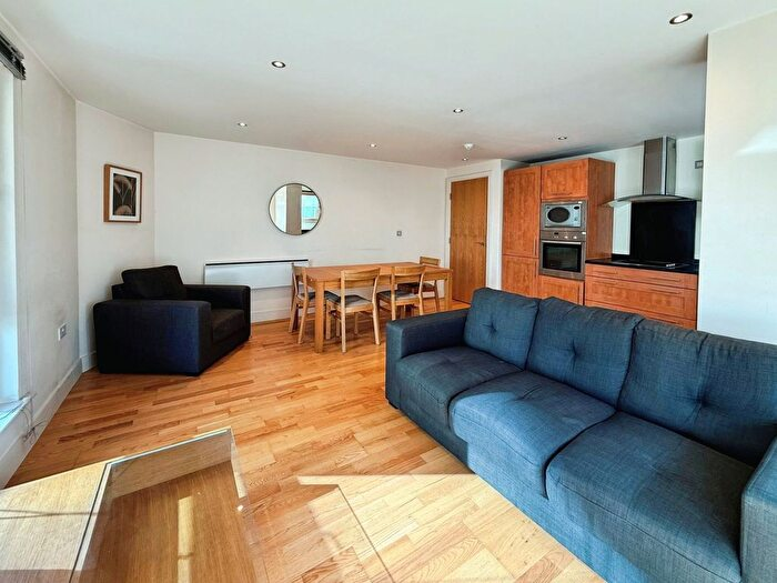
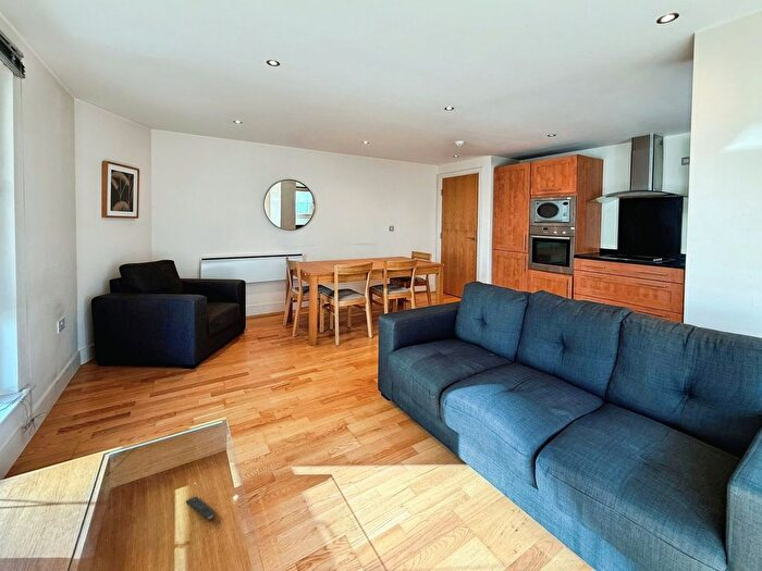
+ remote control [185,495,216,520]
